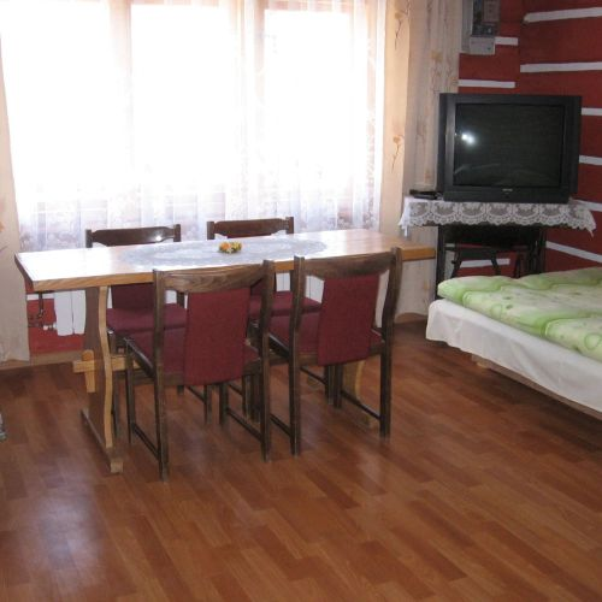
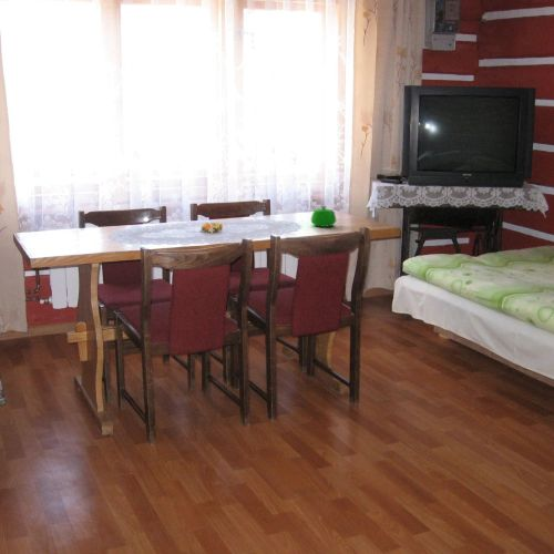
+ teapot [310,205,337,228]
